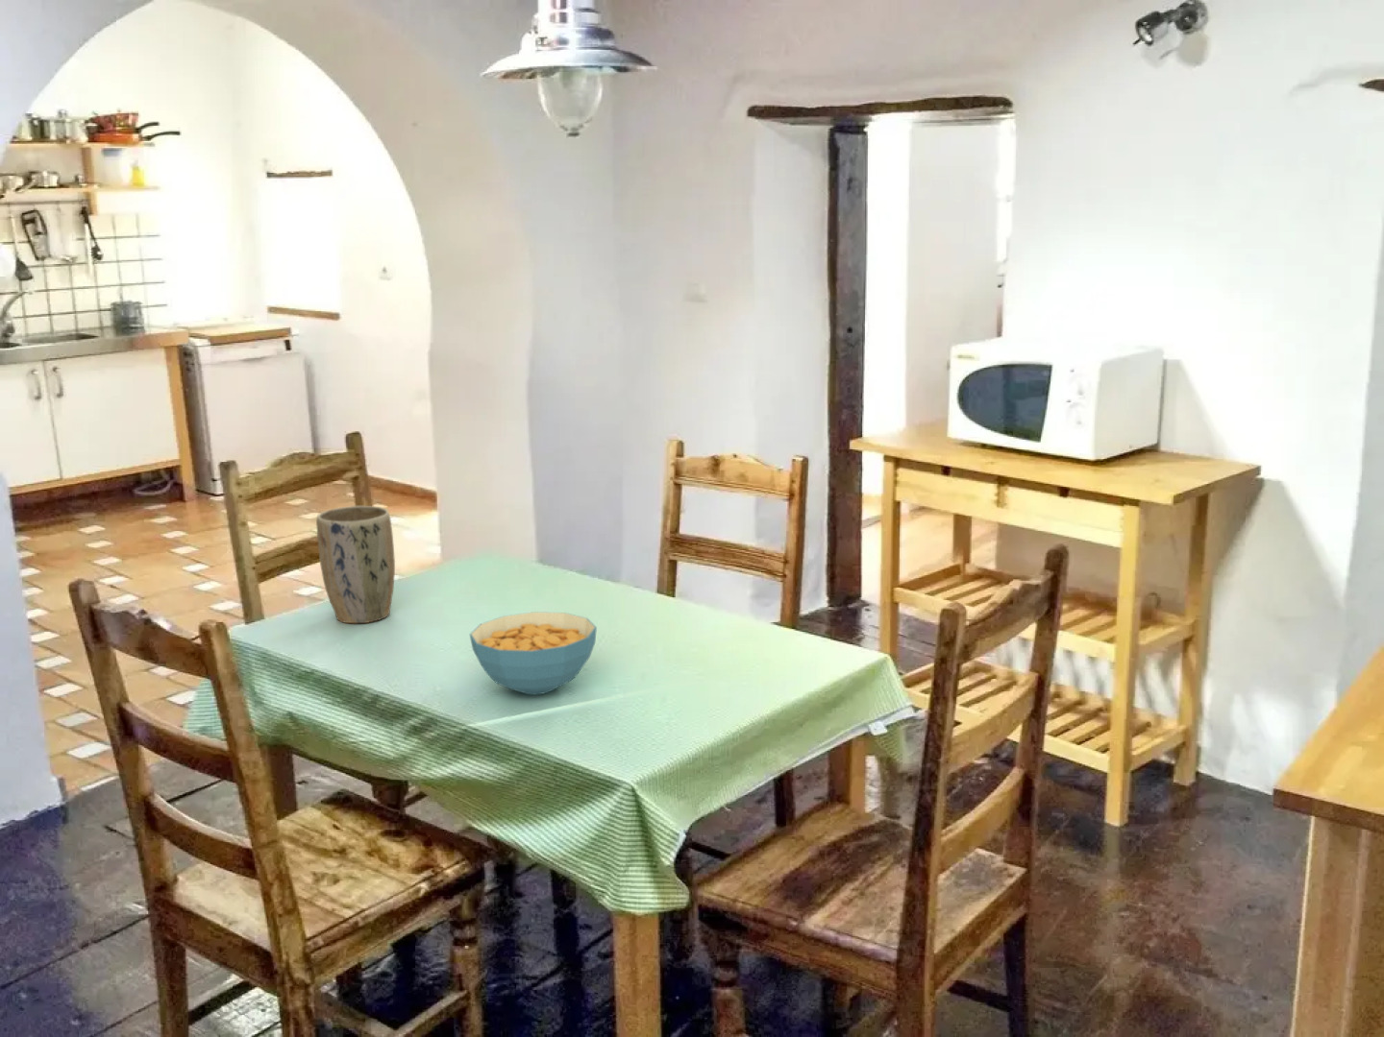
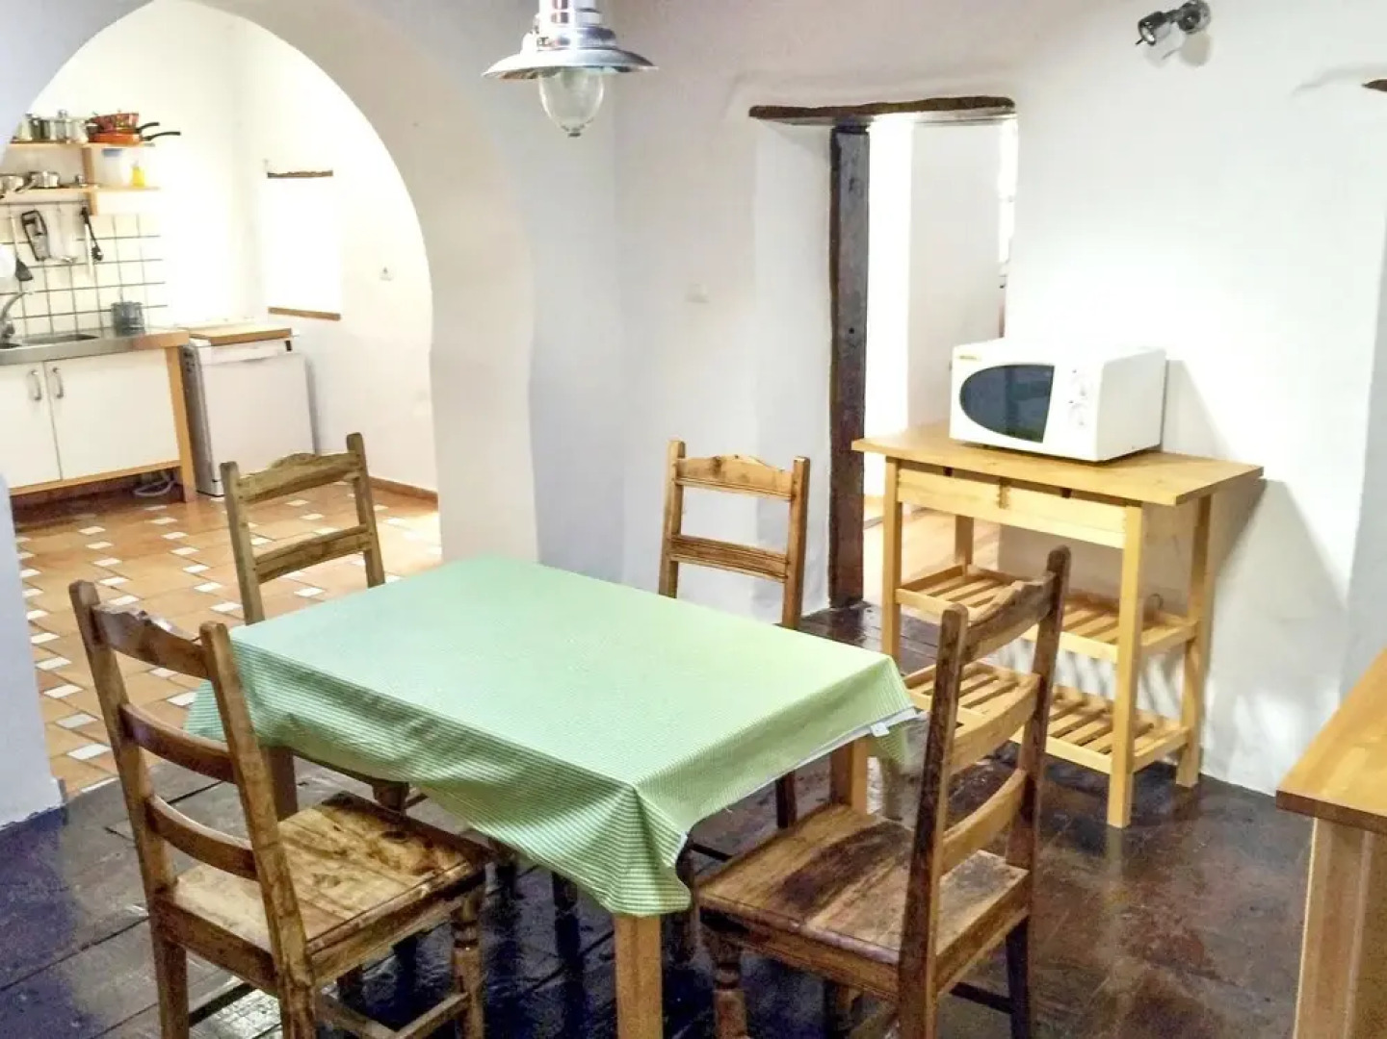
- plant pot [315,505,396,624]
- cereal bowl [469,611,598,696]
